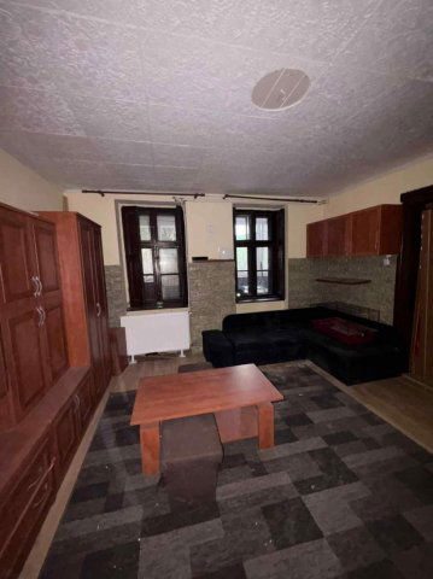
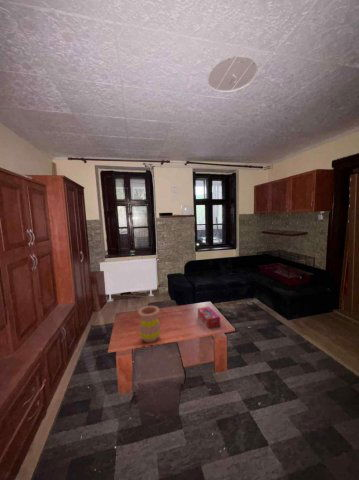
+ vase [137,305,162,343]
+ tissue box [197,305,221,329]
